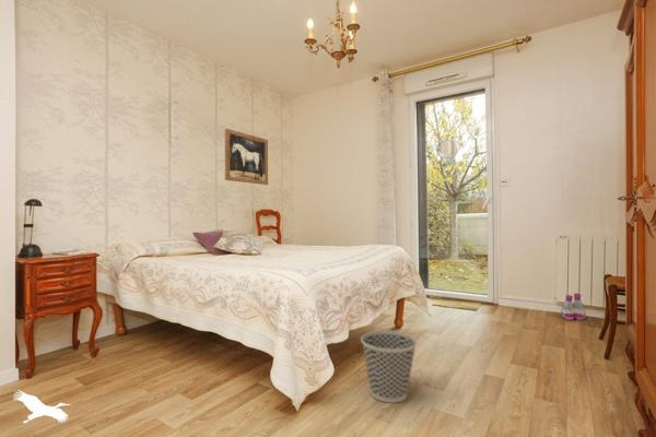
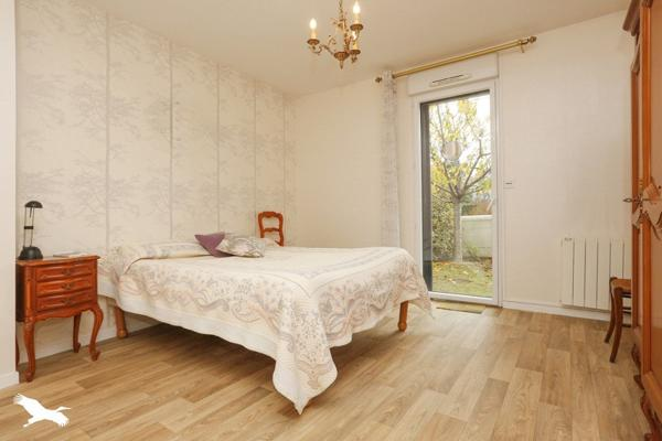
- wastebasket [360,329,418,404]
- boots [560,292,587,321]
- wall art [224,128,269,186]
